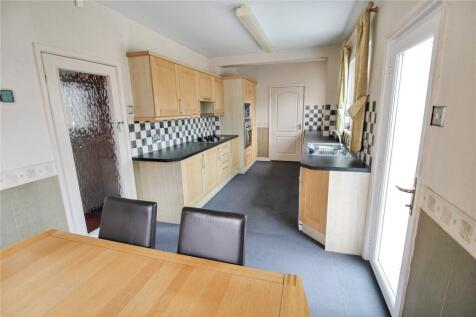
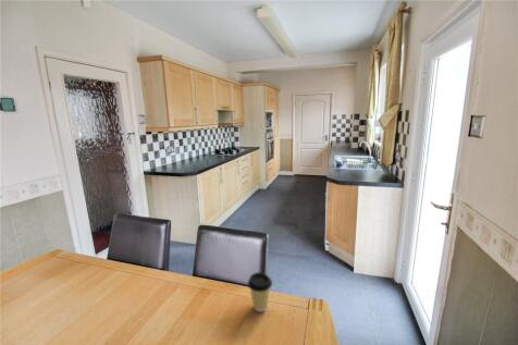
+ coffee cup [247,271,273,313]
